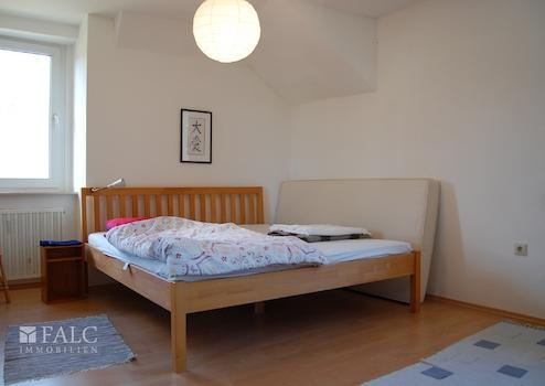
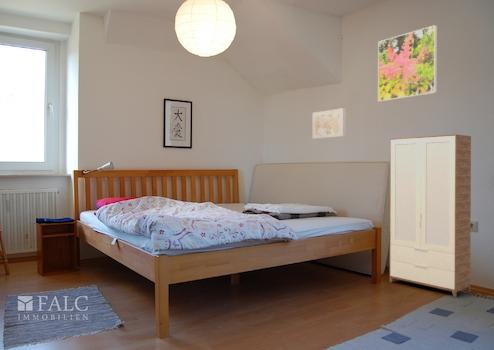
+ cabinet [389,133,472,298]
+ wall art [312,107,346,140]
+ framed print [377,24,438,103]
